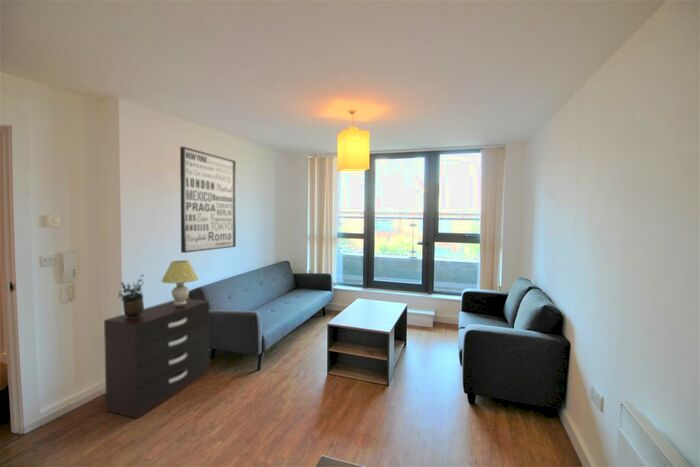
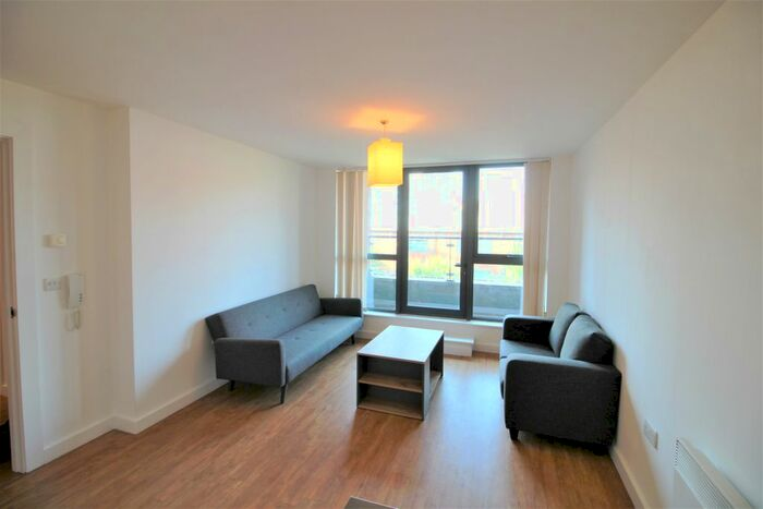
- wall art [179,146,237,254]
- dresser [103,297,210,420]
- table lamp [160,260,199,305]
- potted plant [118,274,145,318]
